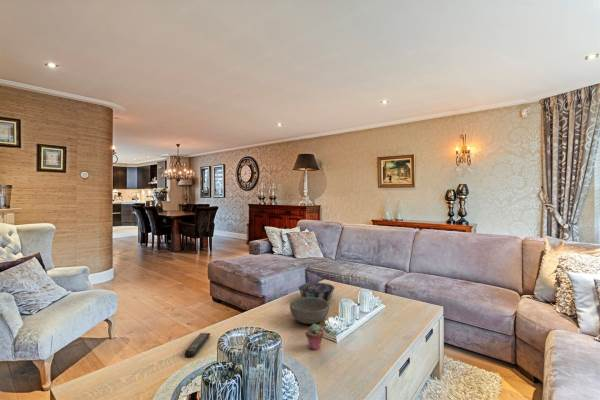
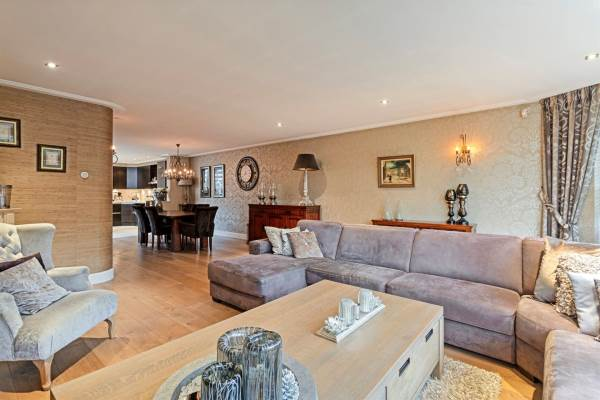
- decorative bowl [297,281,336,302]
- potted succulent [304,323,324,351]
- remote control [184,332,211,358]
- bowl [289,297,330,325]
